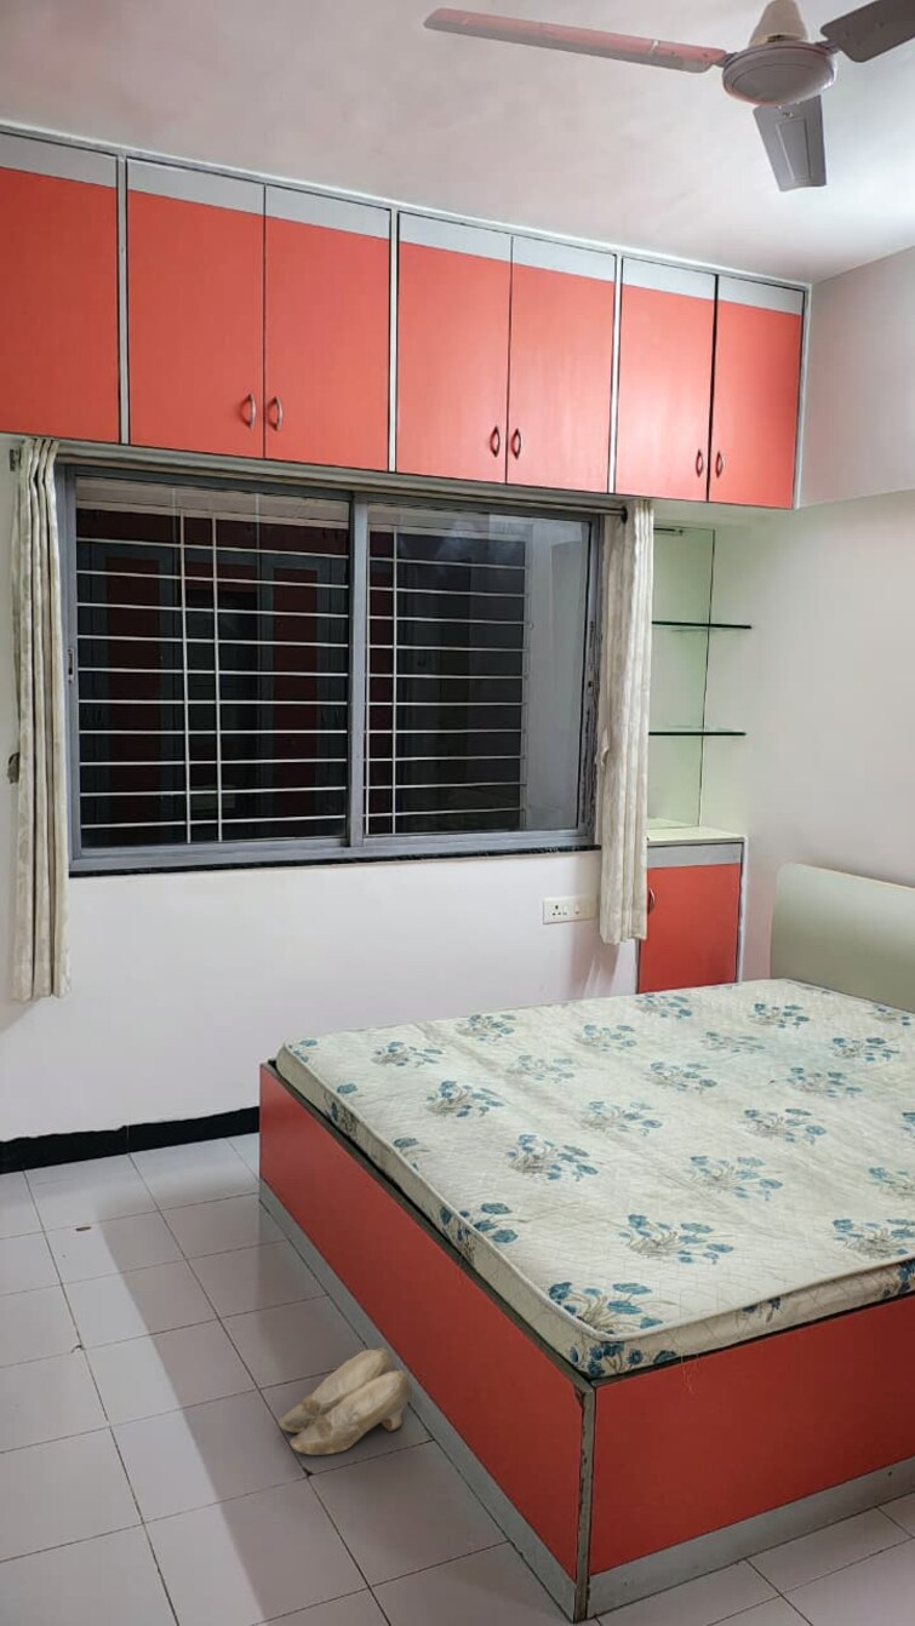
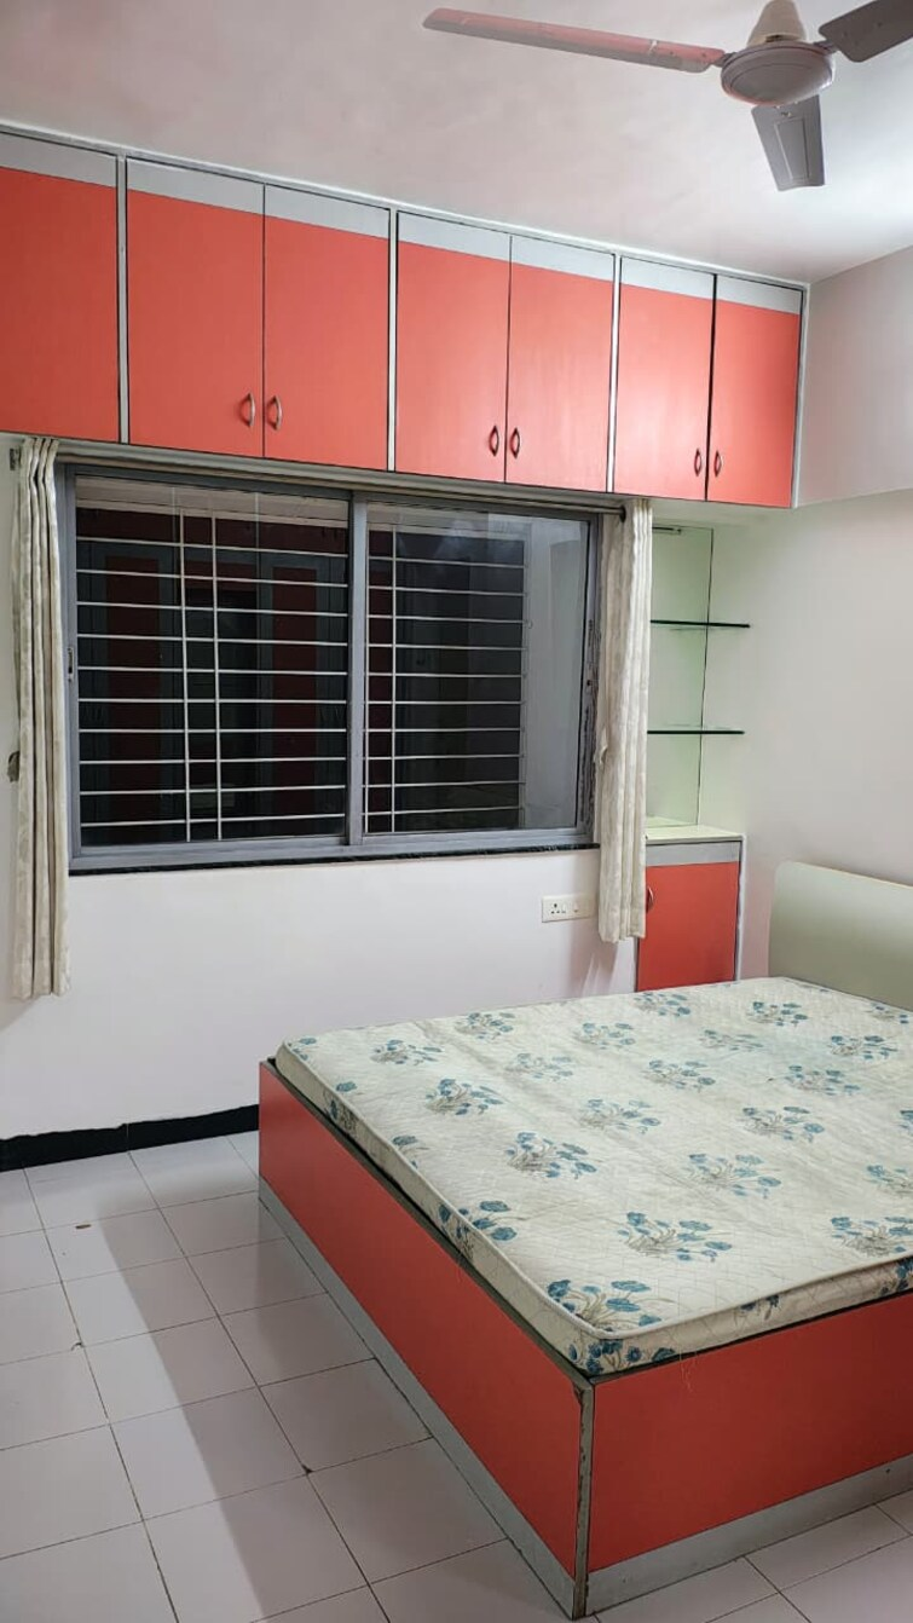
- slippers [278,1346,413,1456]
